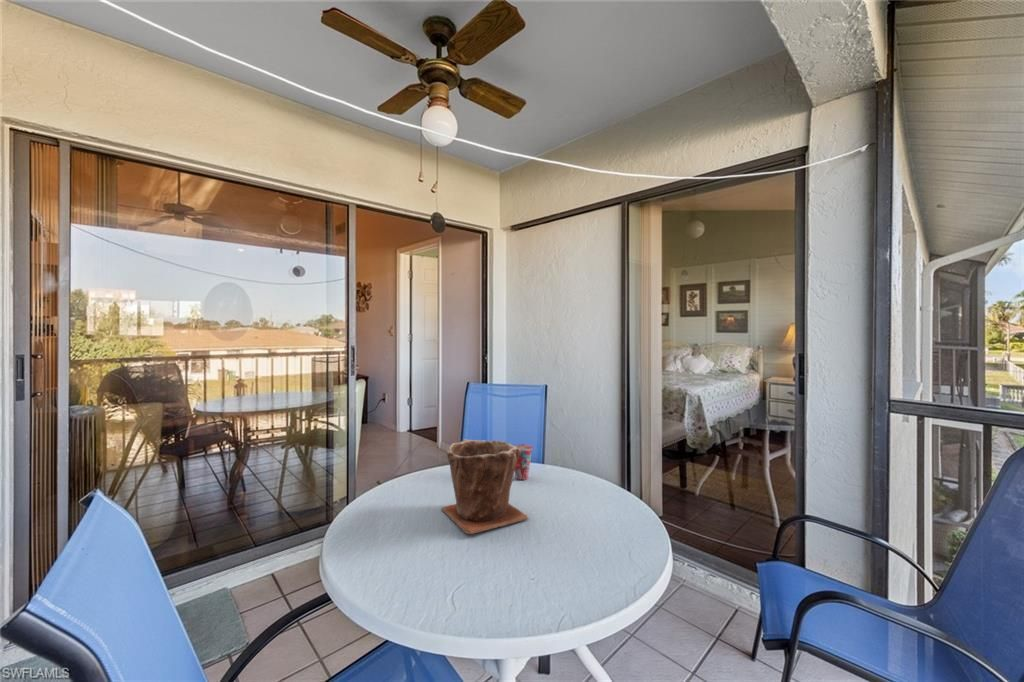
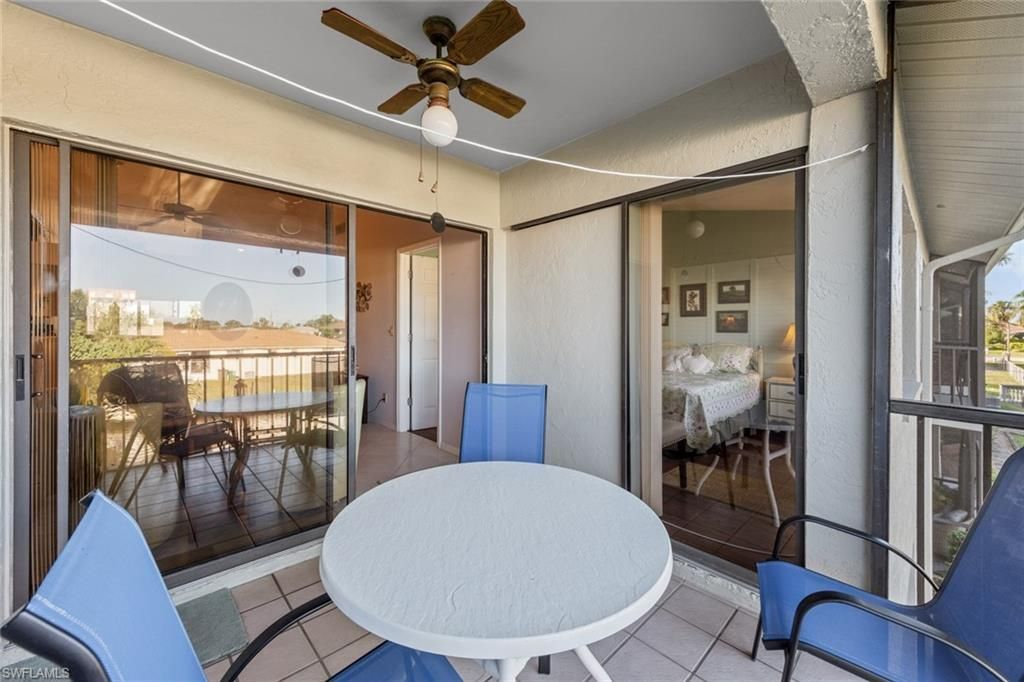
- plant pot [440,438,530,535]
- cup [513,443,534,481]
